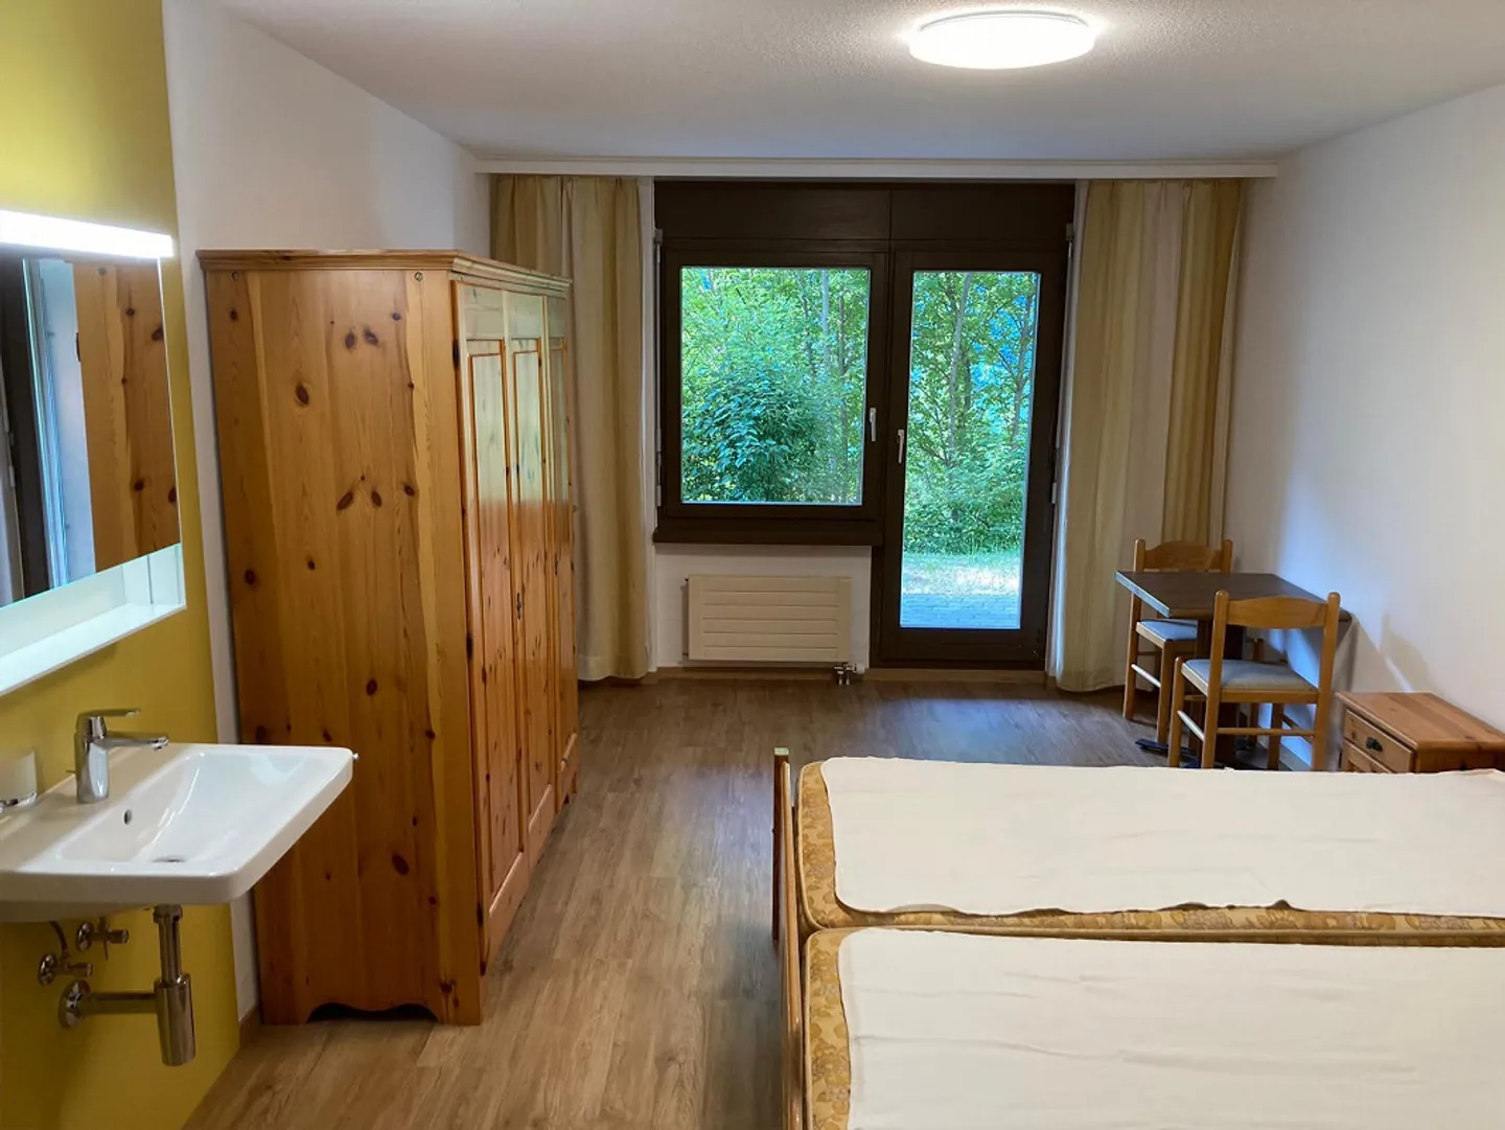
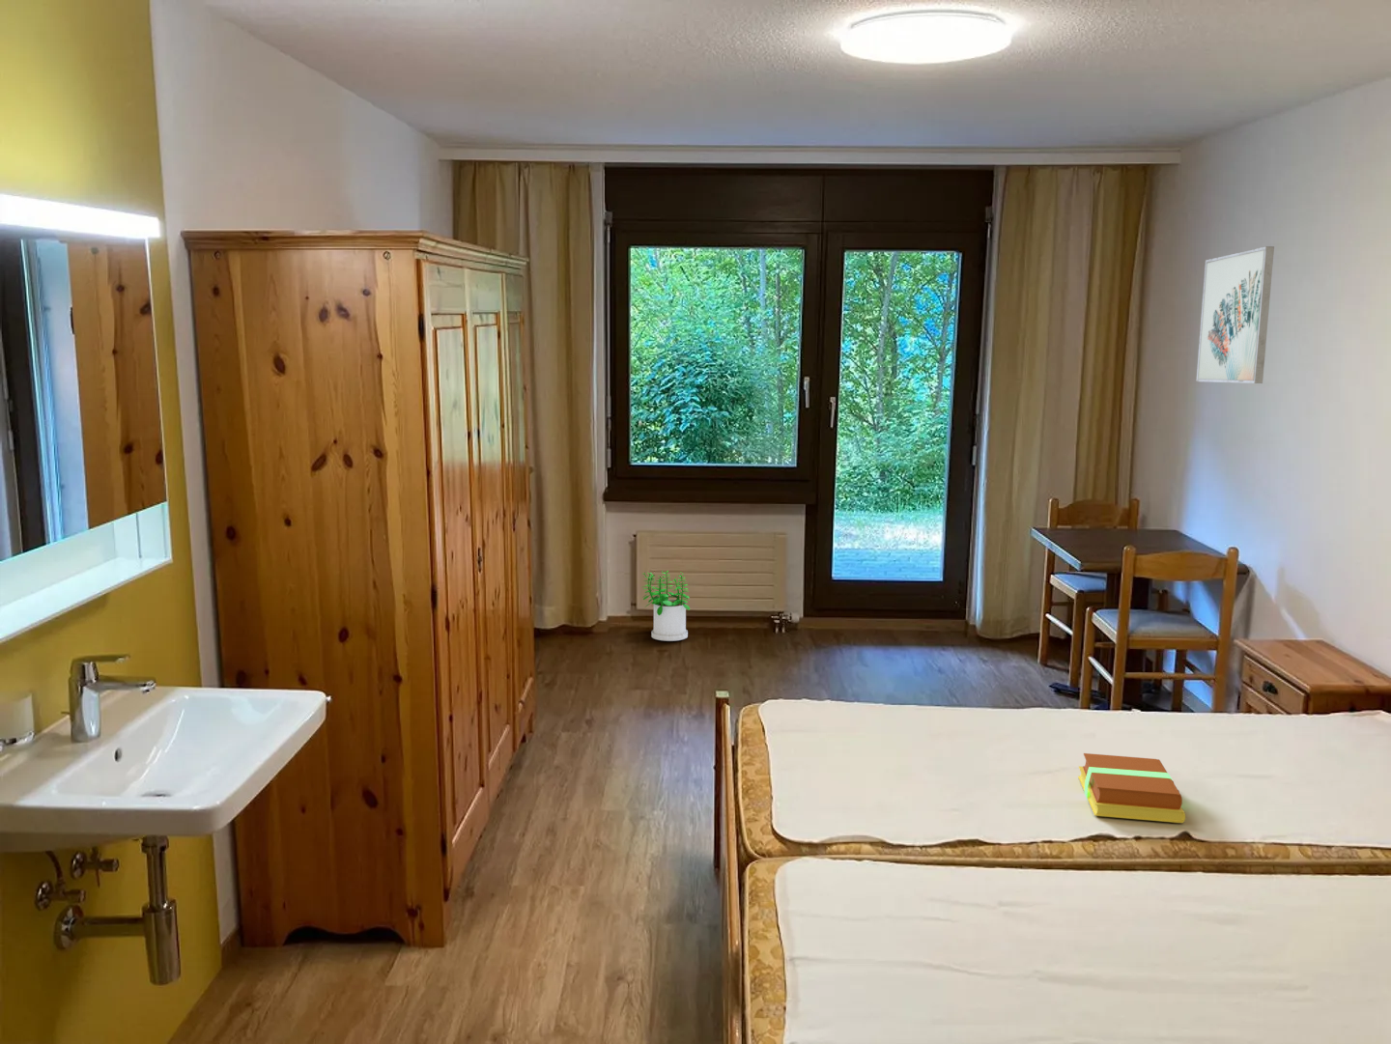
+ wall art [1195,246,1275,385]
+ potted plant [642,570,691,643]
+ book [1077,752,1186,824]
